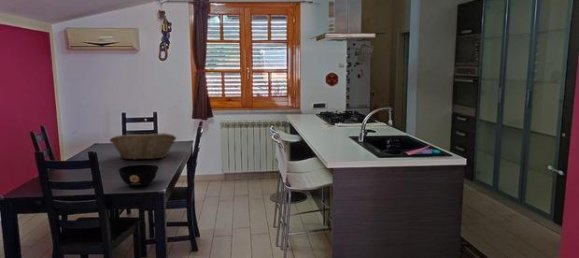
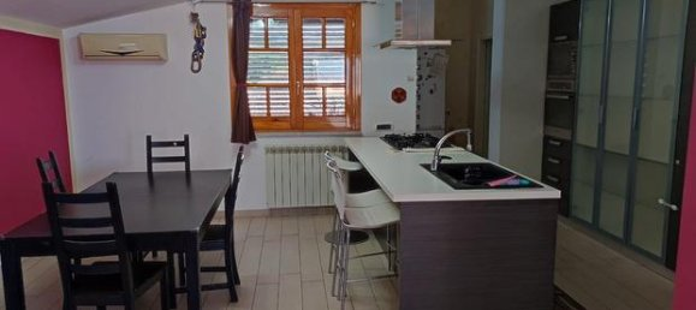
- bowl [117,164,160,187]
- fruit basket [109,132,177,161]
